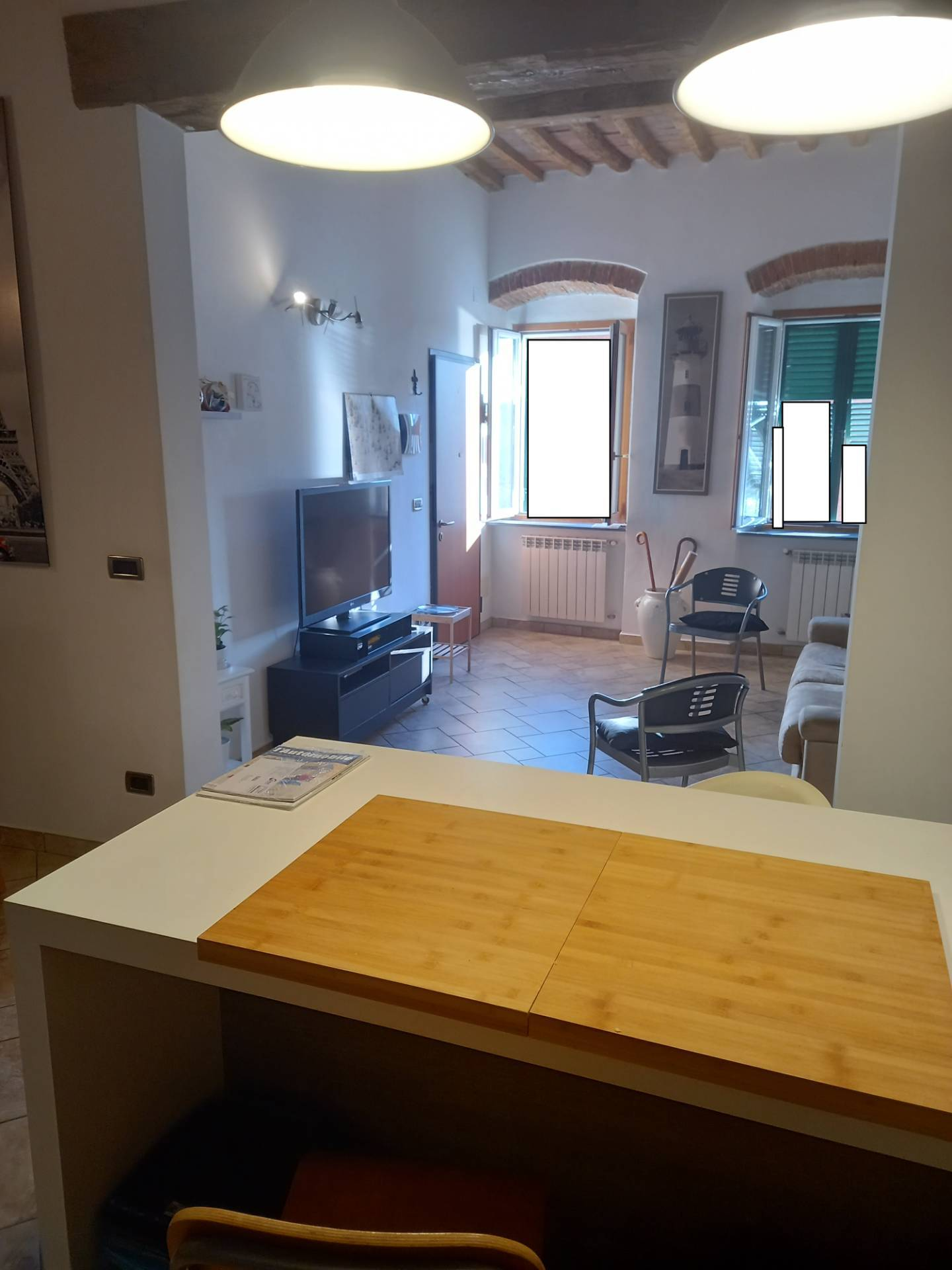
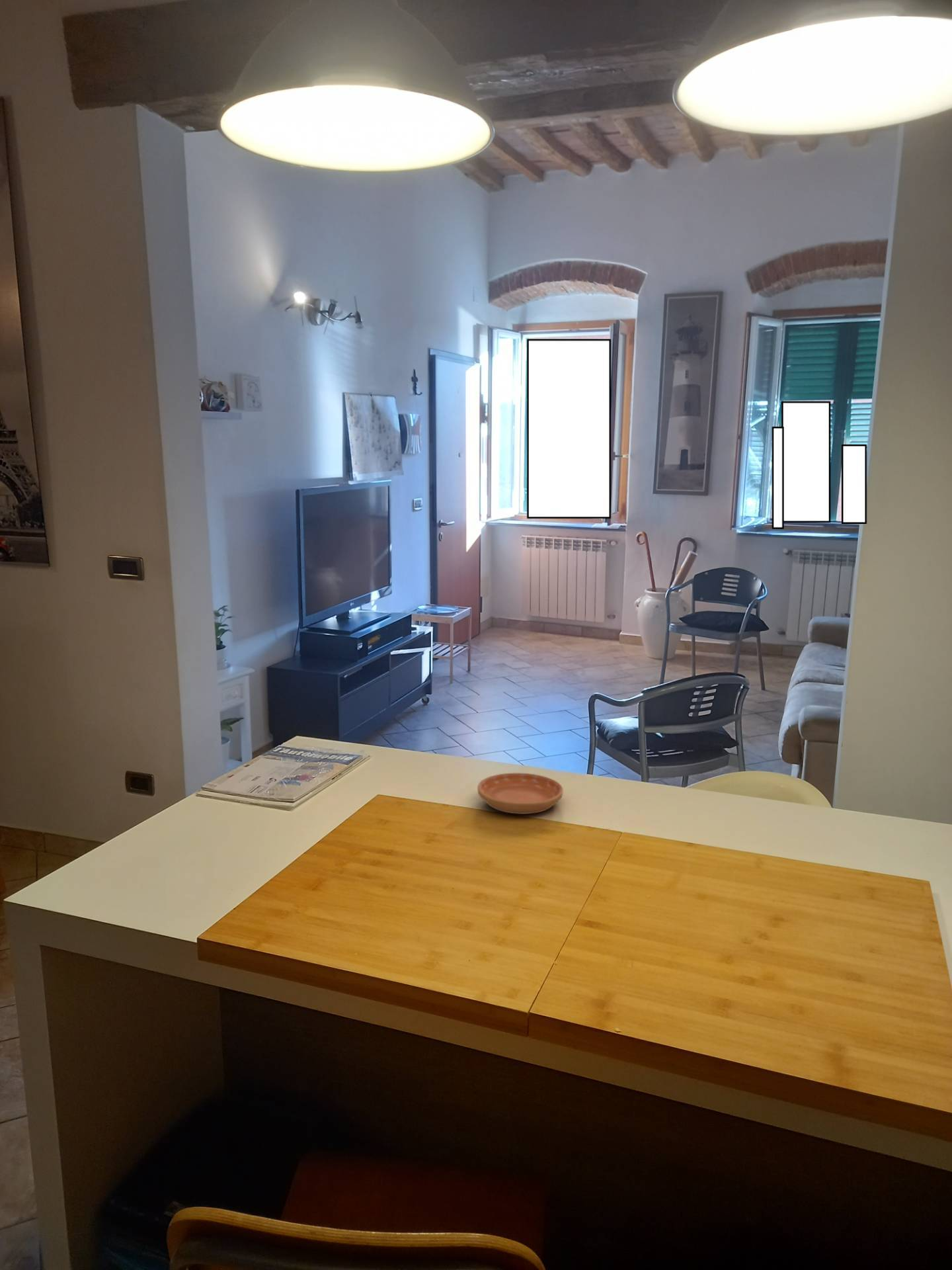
+ saucer [477,773,564,815]
